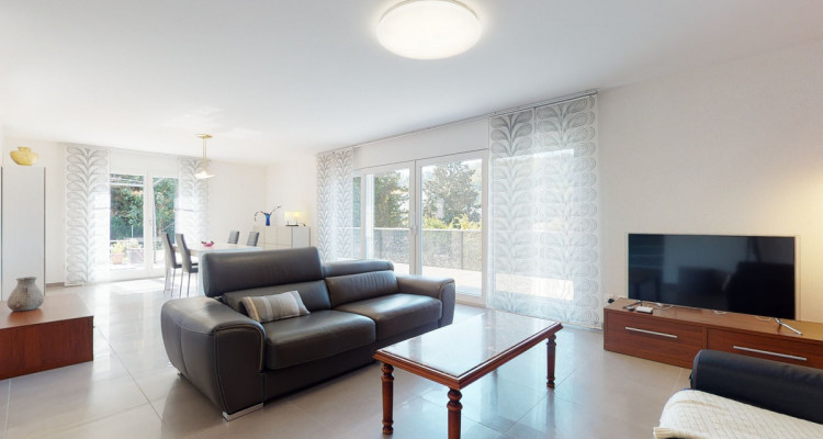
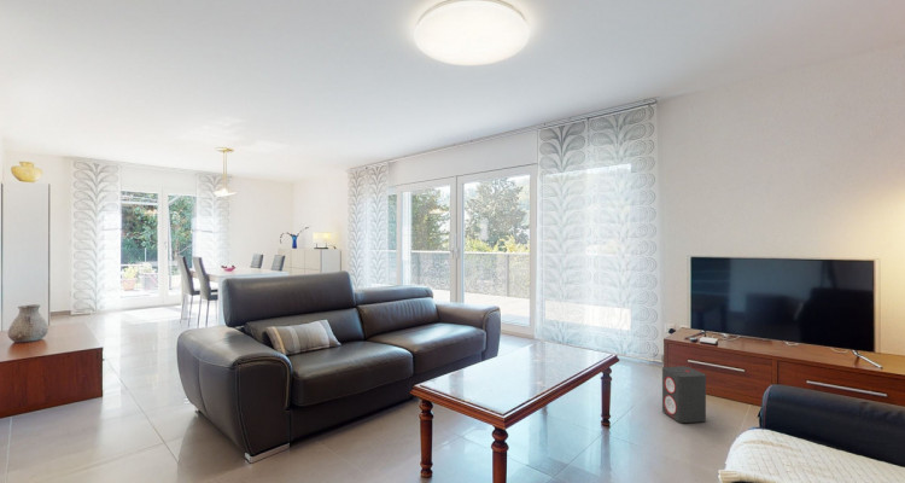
+ speaker [661,365,707,424]
